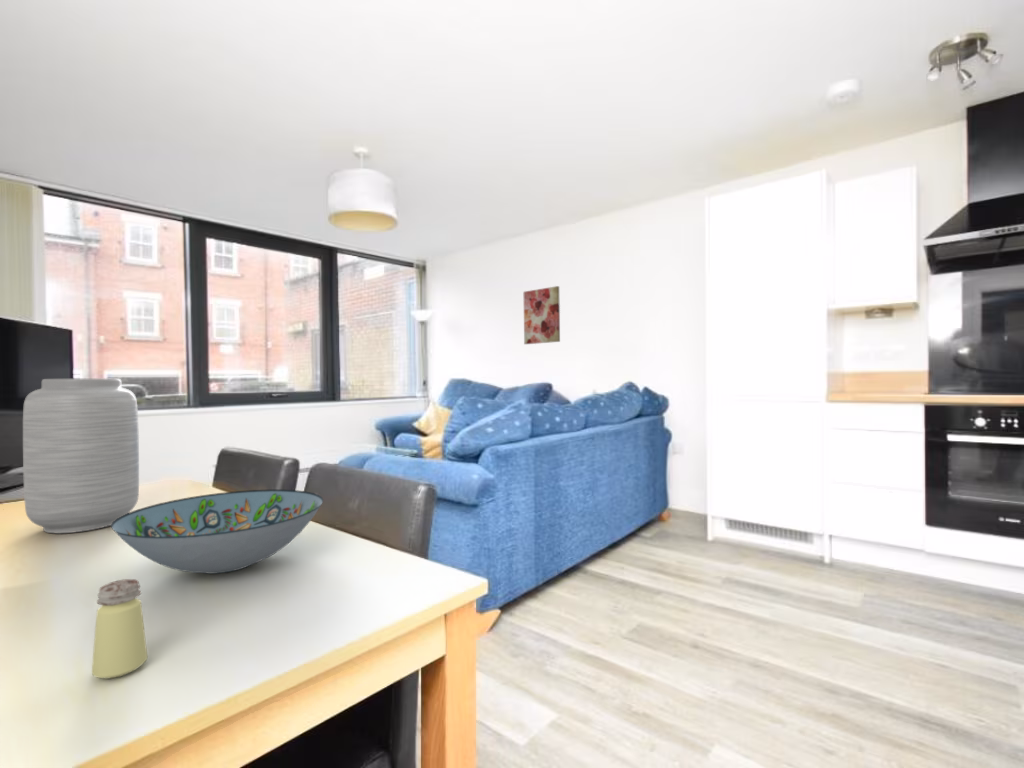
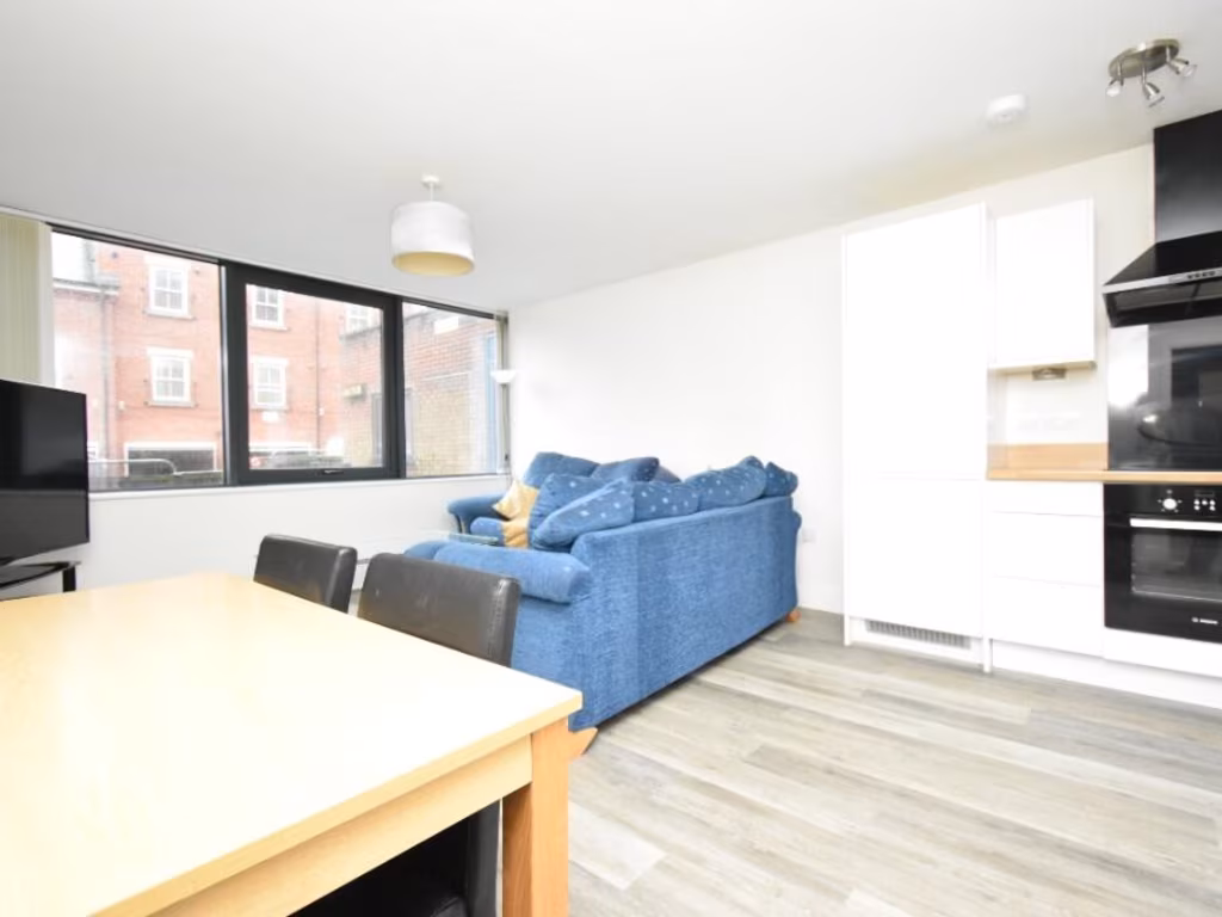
- wall art [522,285,561,345]
- vase [22,378,140,534]
- saltshaker [91,578,148,680]
- decorative bowl [110,489,324,575]
